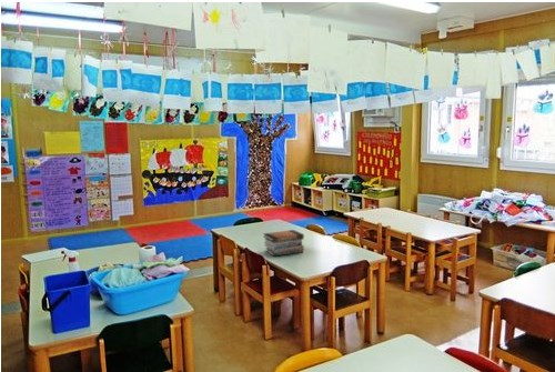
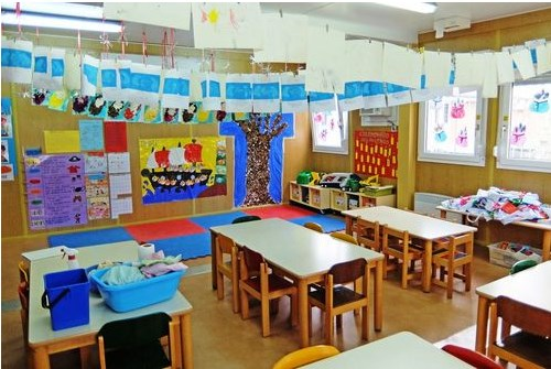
- book stack [262,229,305,257]
